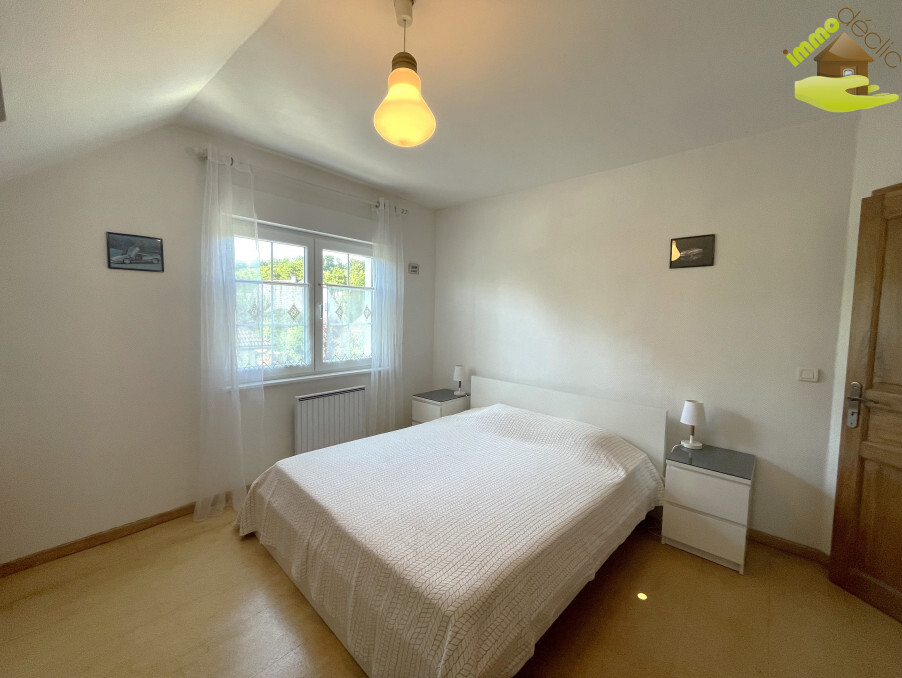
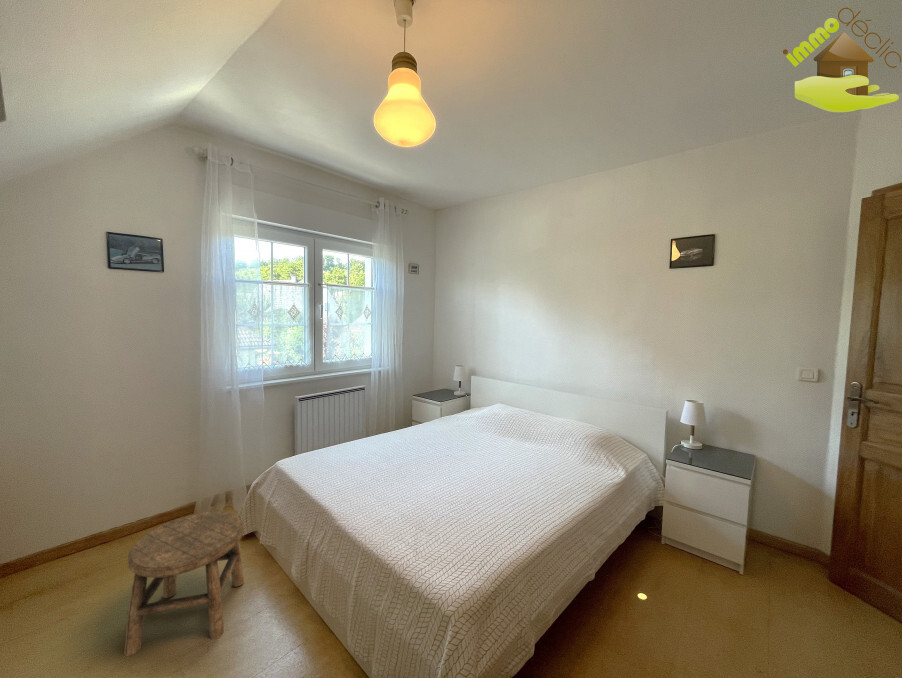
+ stool [123,510,245,657]
